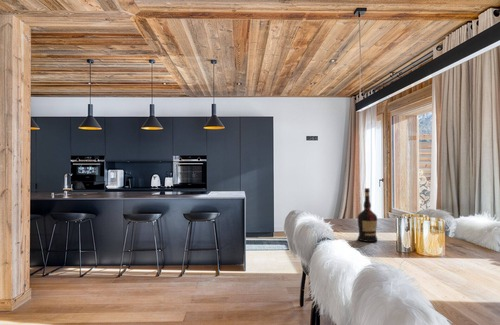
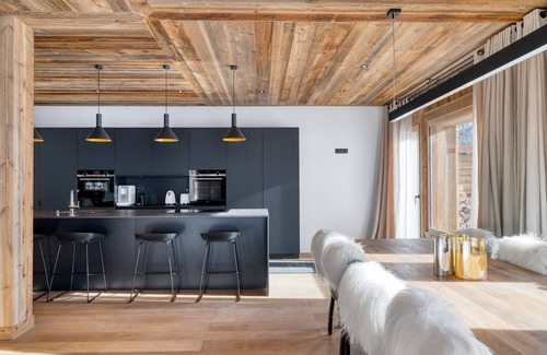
- liquor [357,187,379,243]
